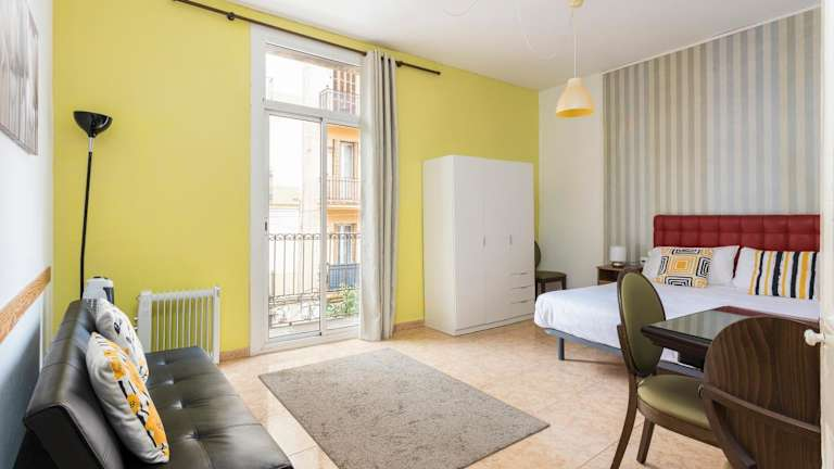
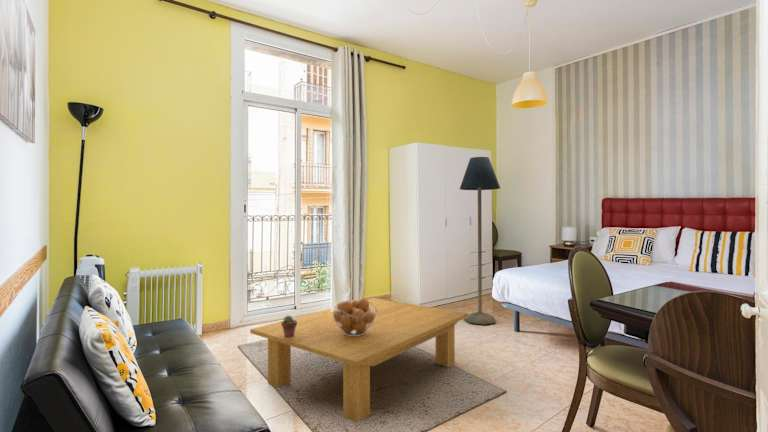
+ coffee table [249,297,469,424]
+ potted succulent [281,315,297,338]
+ floor lamp [459,156,501,326]
+ fruit basket [332,297,377,336]
